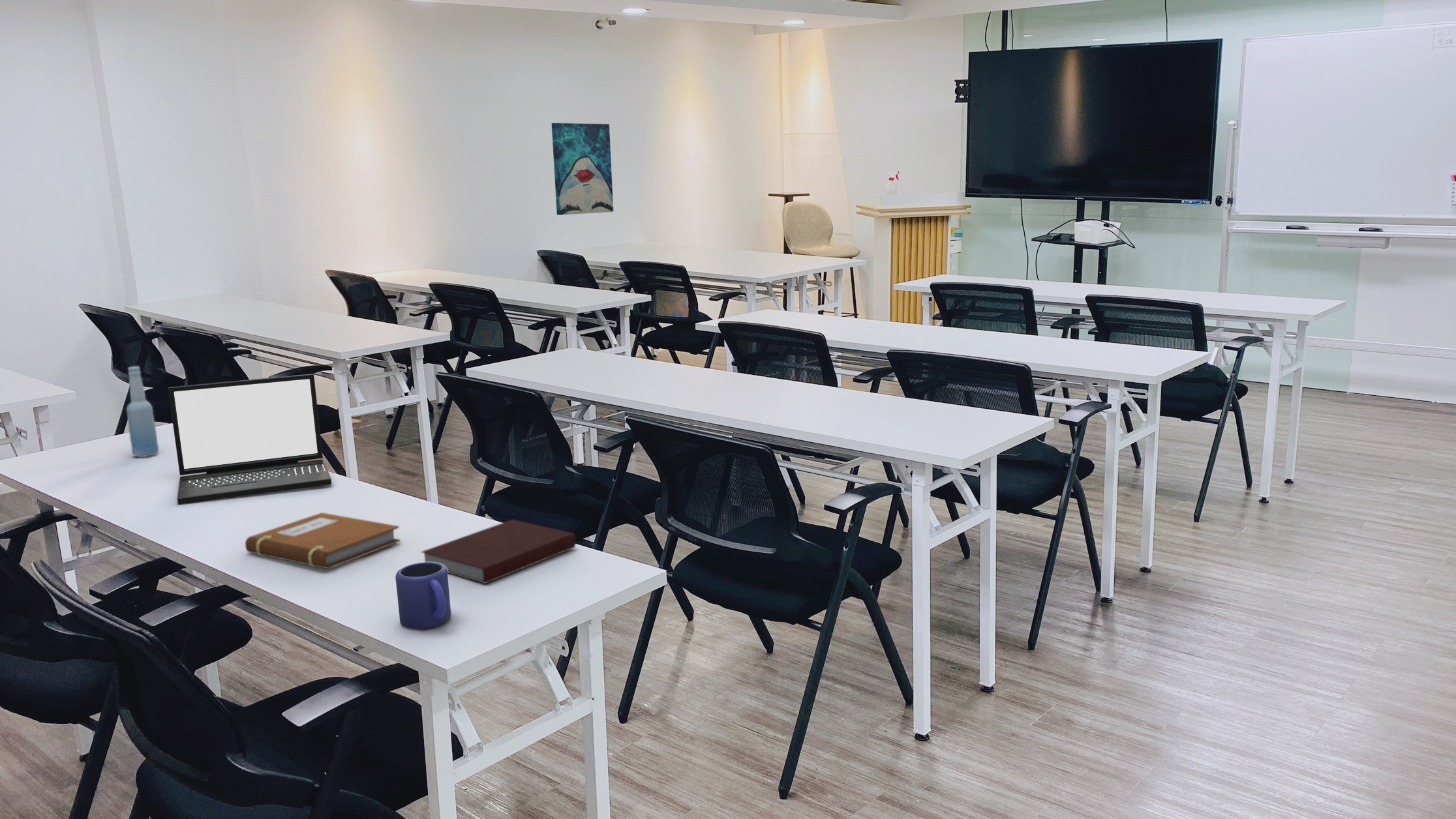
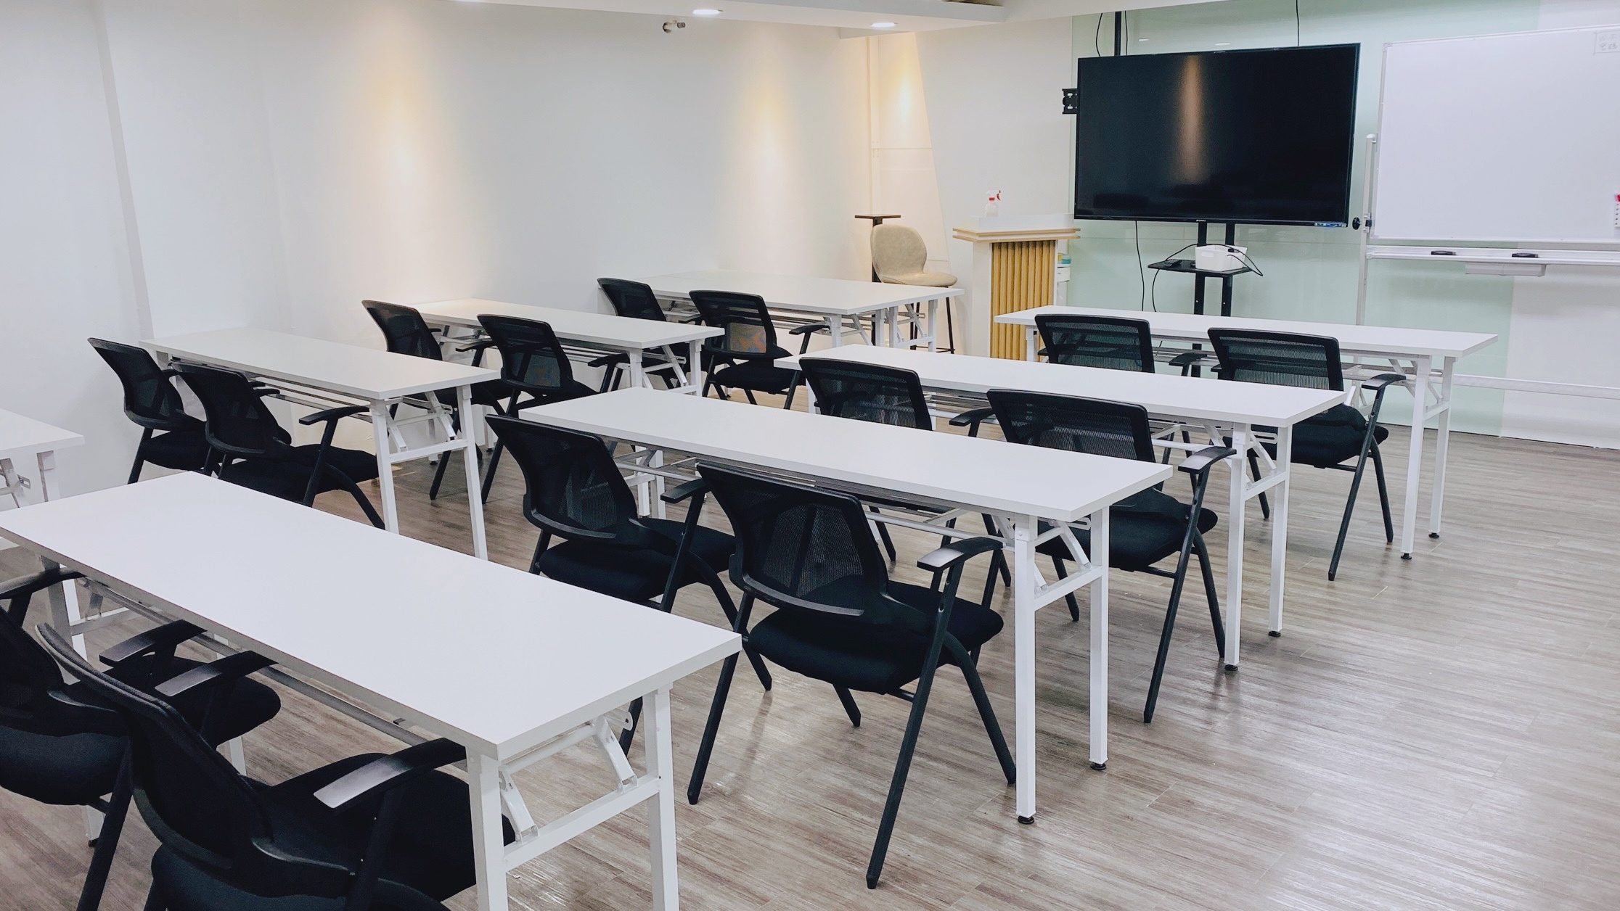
- mug [395,561,452,630]
- wall art [551,123,614,216]
- notebook [245,512,401,569]
- bottle [126,366,159,458]
- laptop [168,373,332,505]
- notebook [420,519,576,584]
